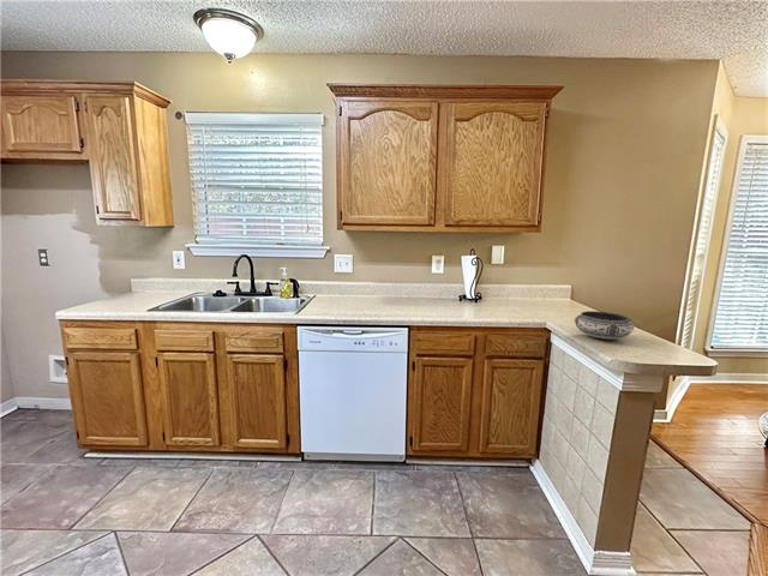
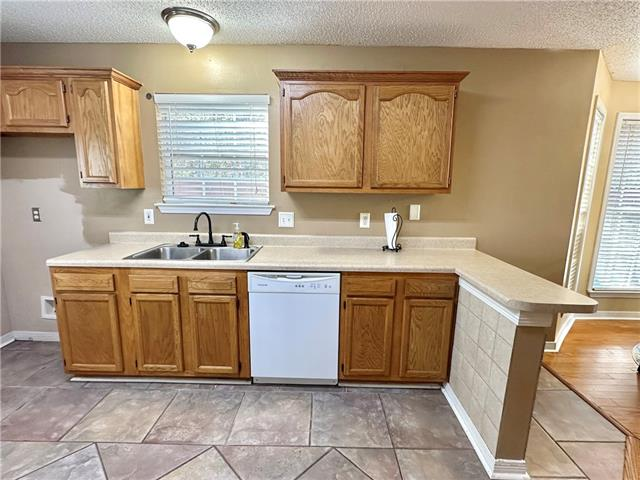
- bowl [574,310,636,341]
